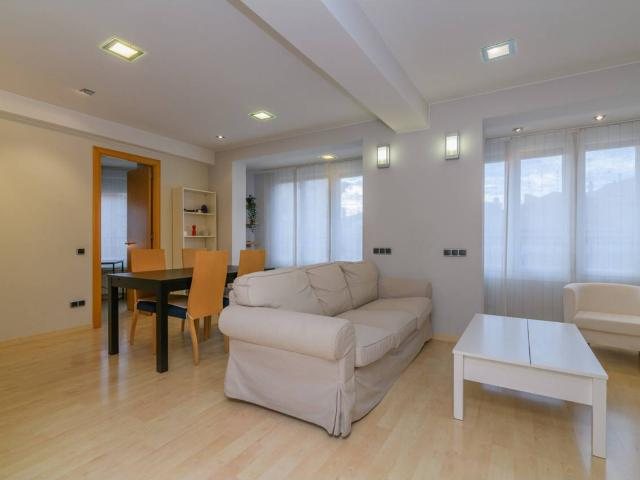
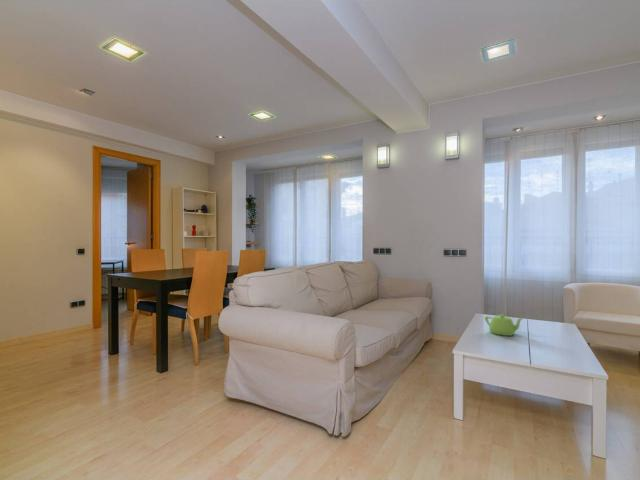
+ teapot [484,313,524,337]
